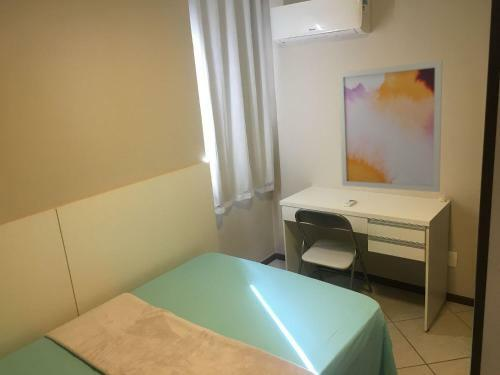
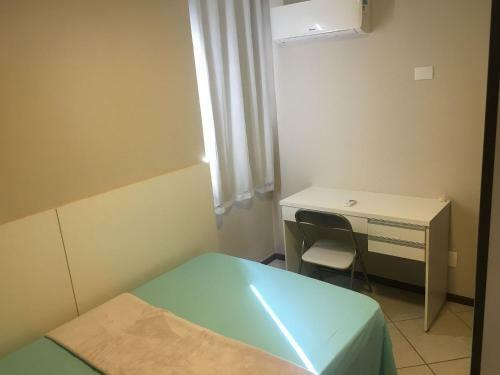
- wall art [337,60,443,193]
